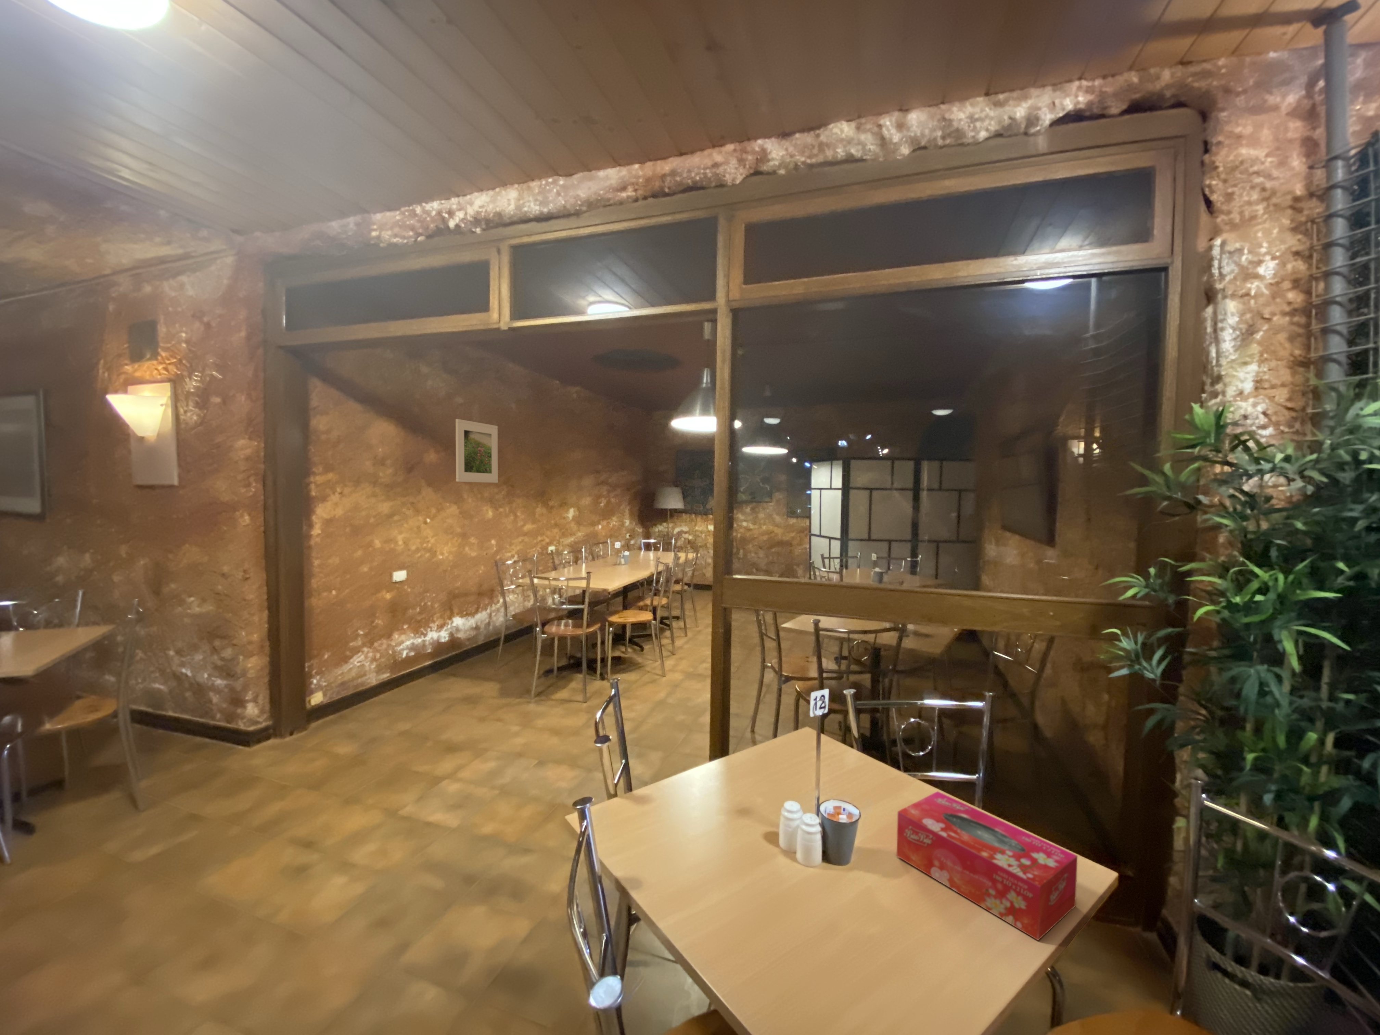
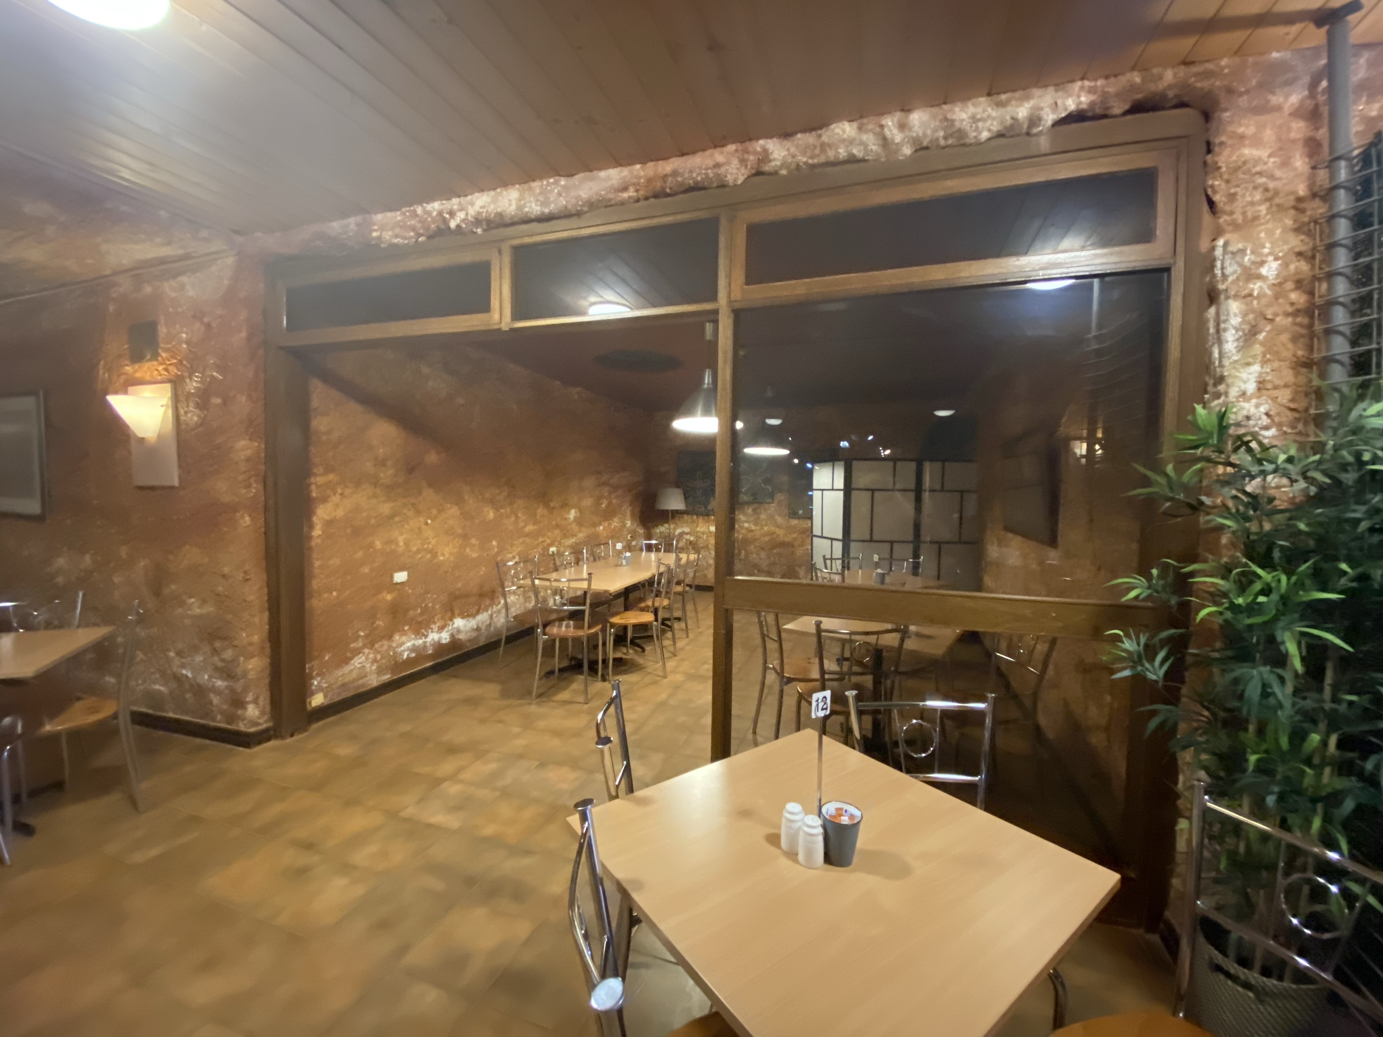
- tissue box [896,791,1078,940]
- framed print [455,419,499,483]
